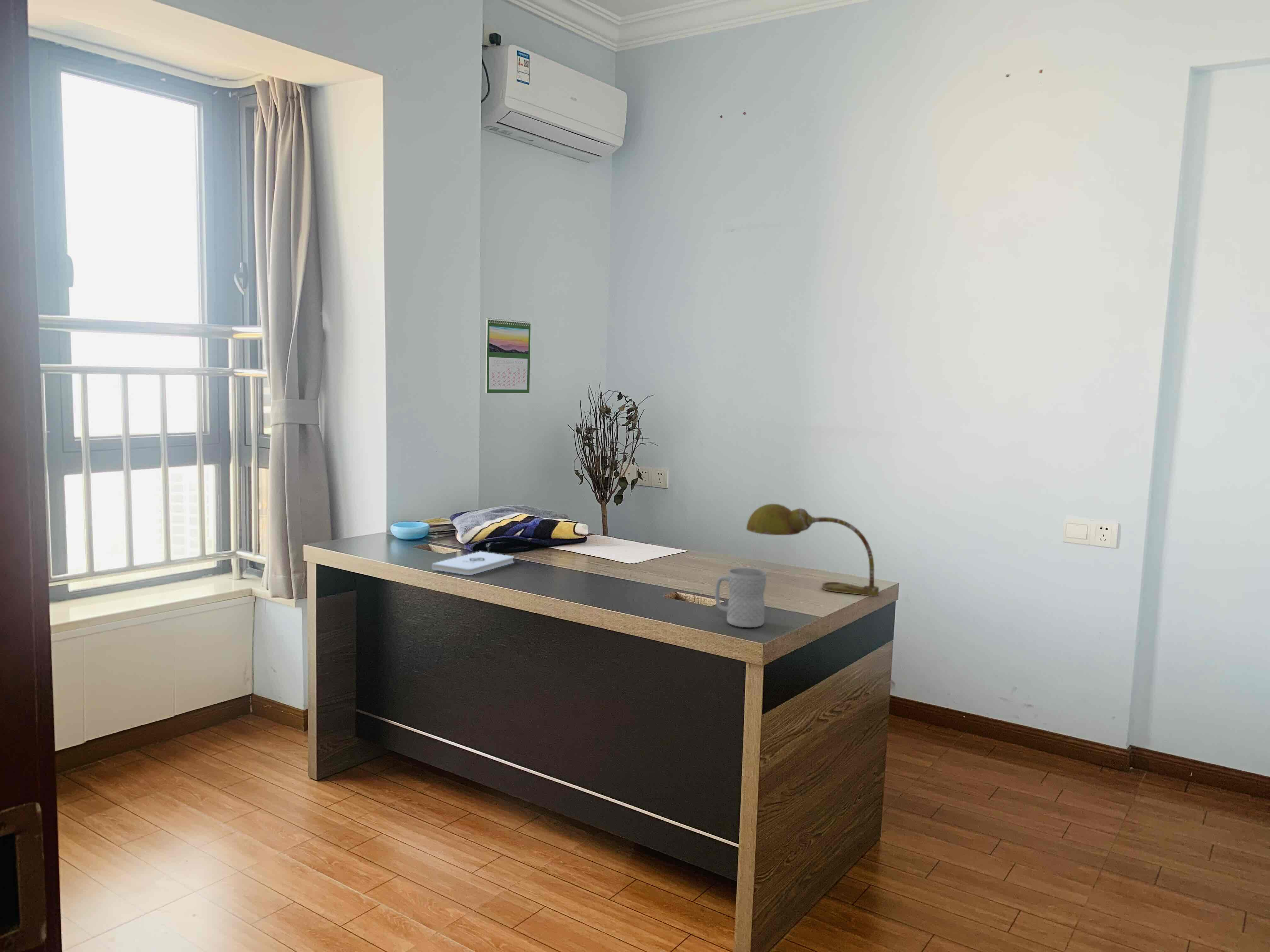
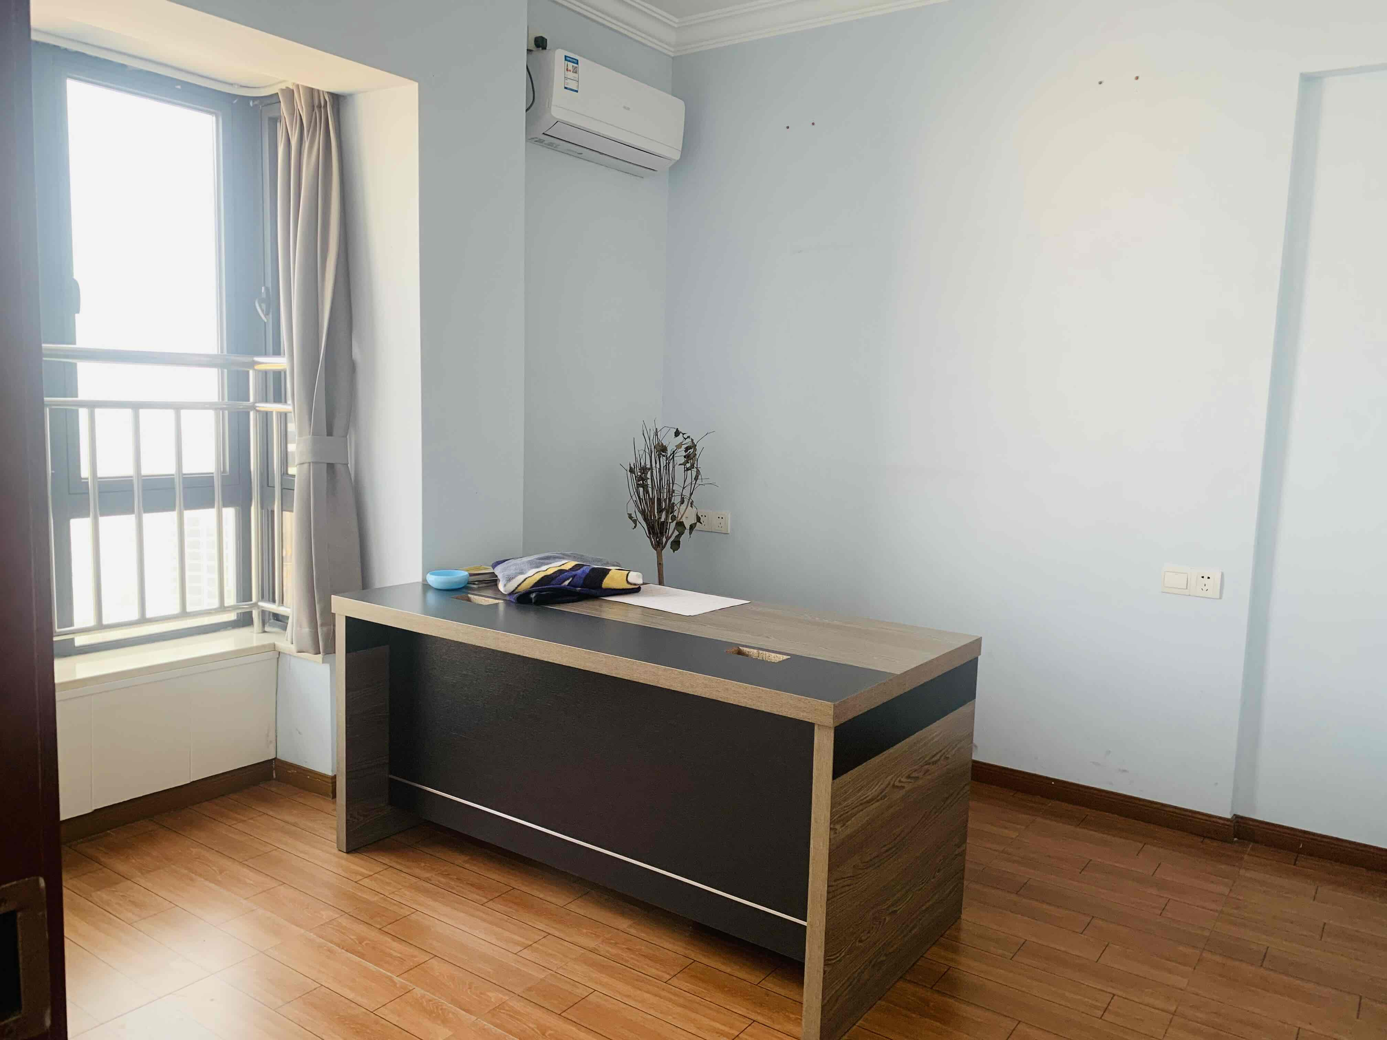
- notepad [432,551,514,575]
- mug [715,568,767,628]
- desk lamp [746,503,879,596]
- calendar [485,317,531,394]
